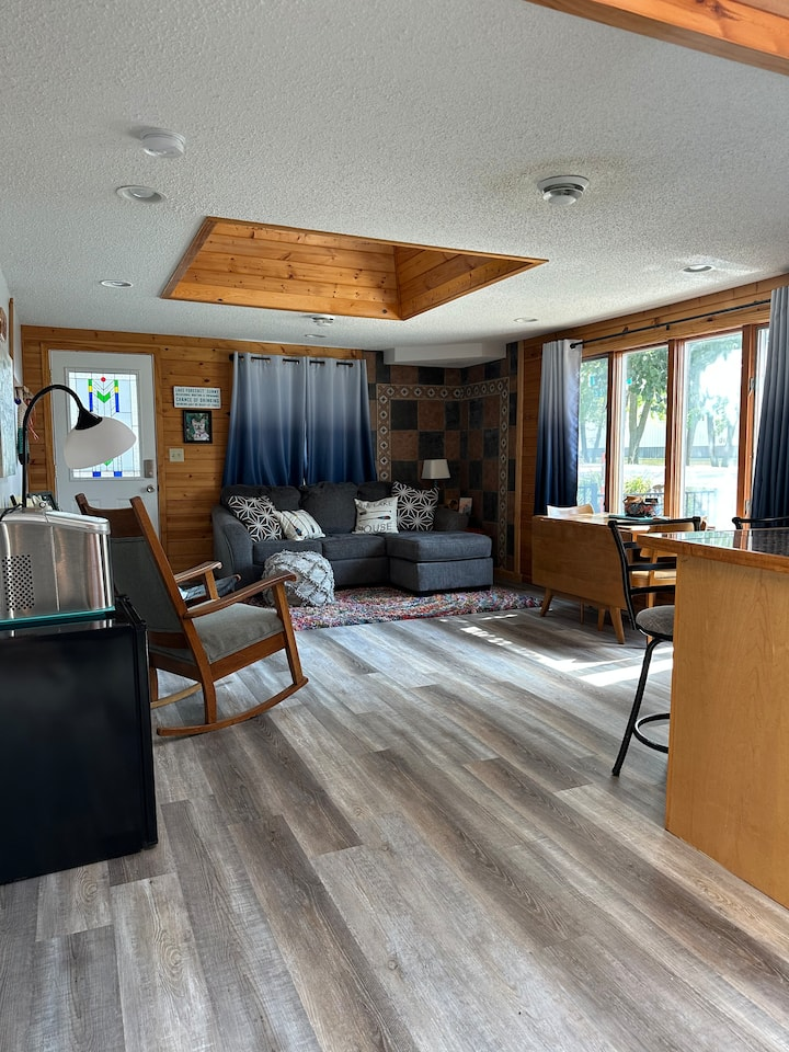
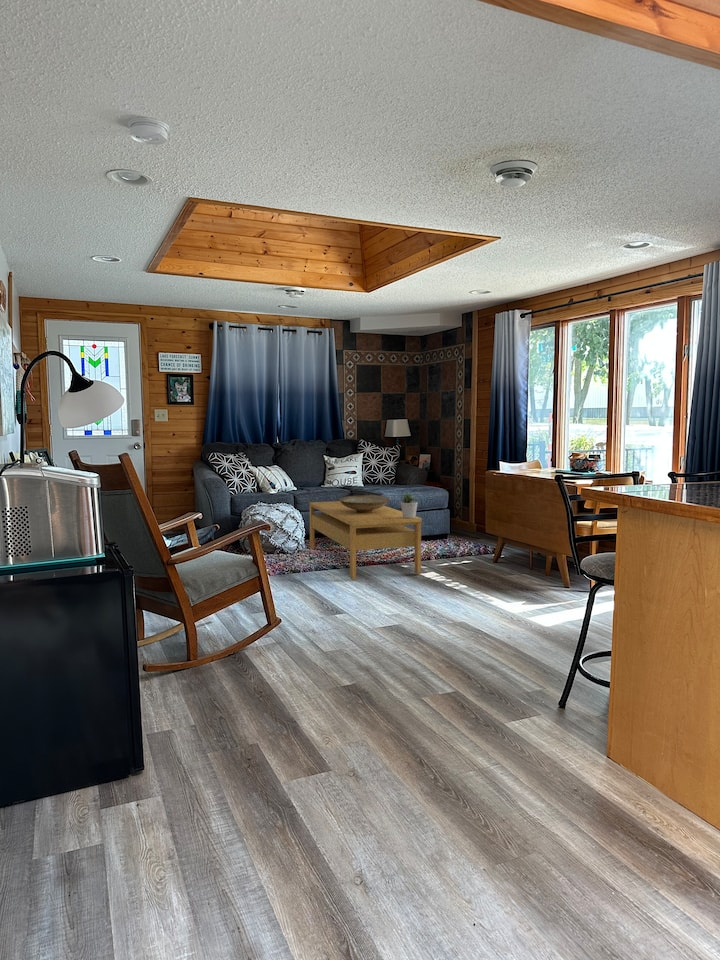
+ decorative bowl [338,494,391,513]
+ coffee table [308,500,423,580]
+ potted plant [398,492,419,519]
